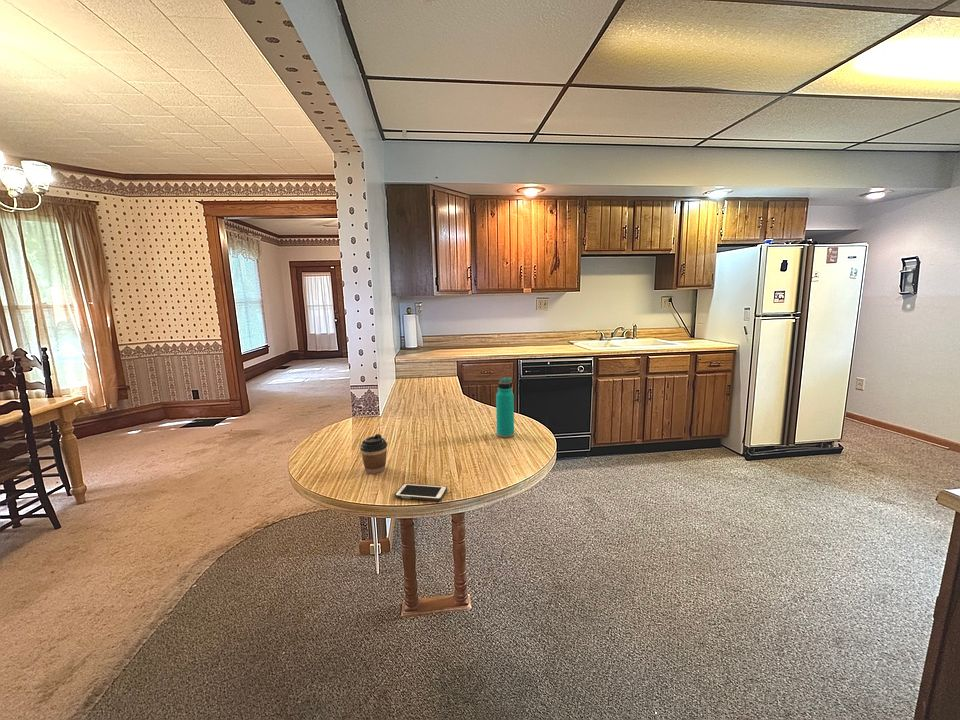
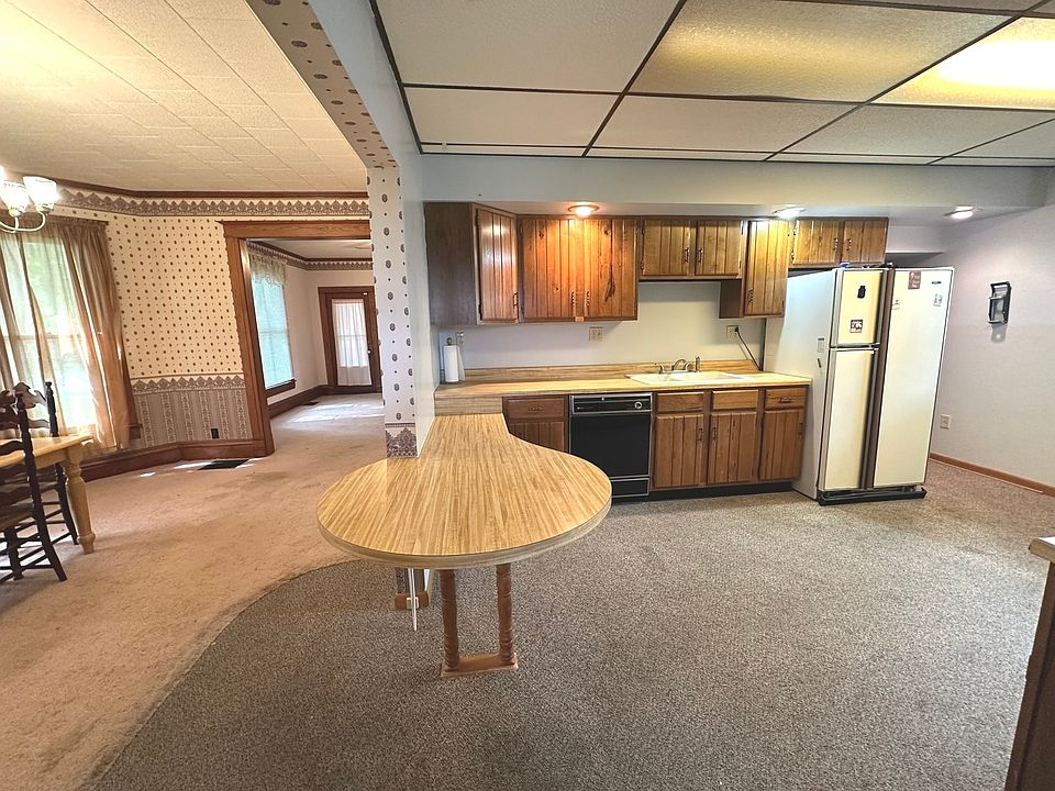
- water bottle [495,376,515,439]
- coffee cup [359,433,388,475]
- cell phone [394,482,448,502]
